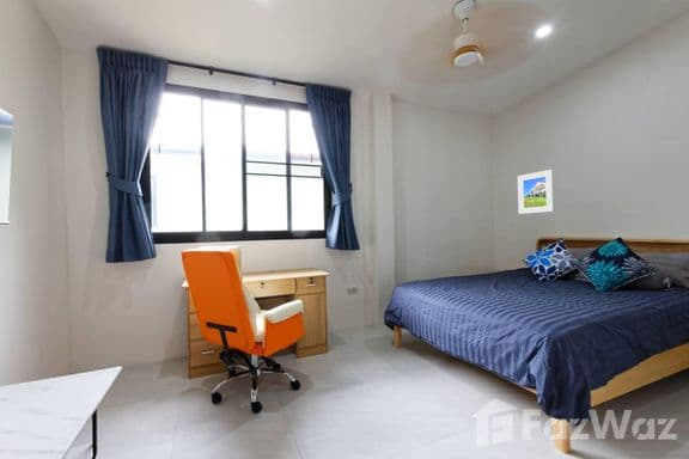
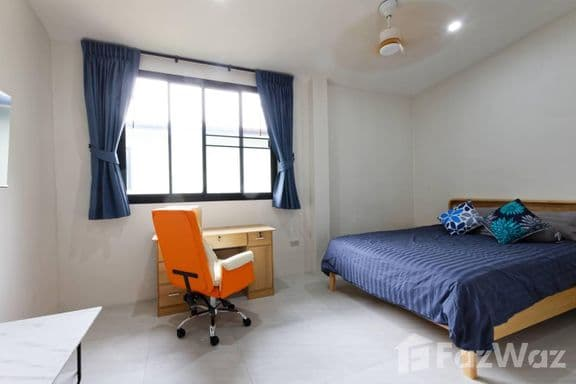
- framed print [517,169,555,215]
